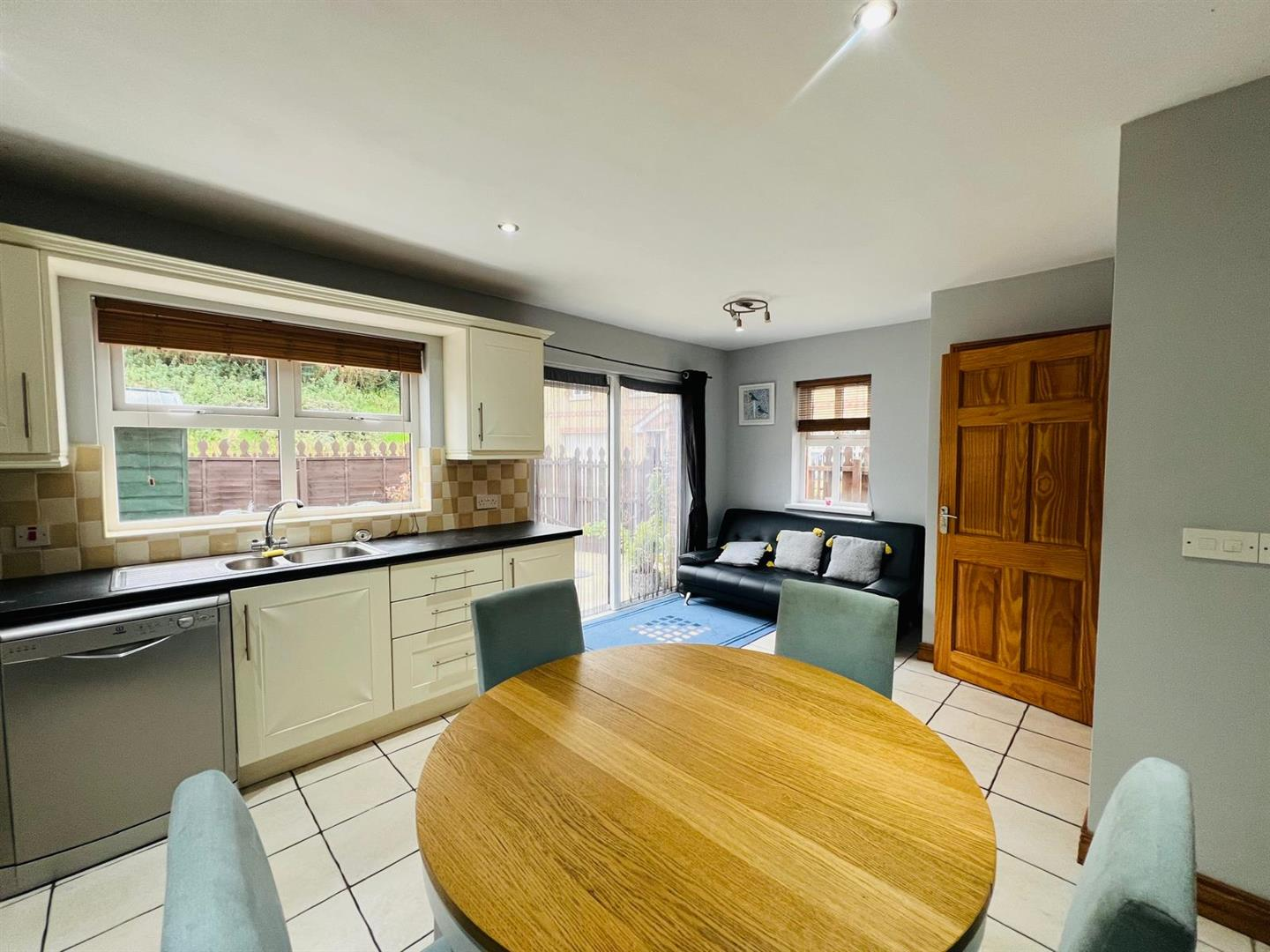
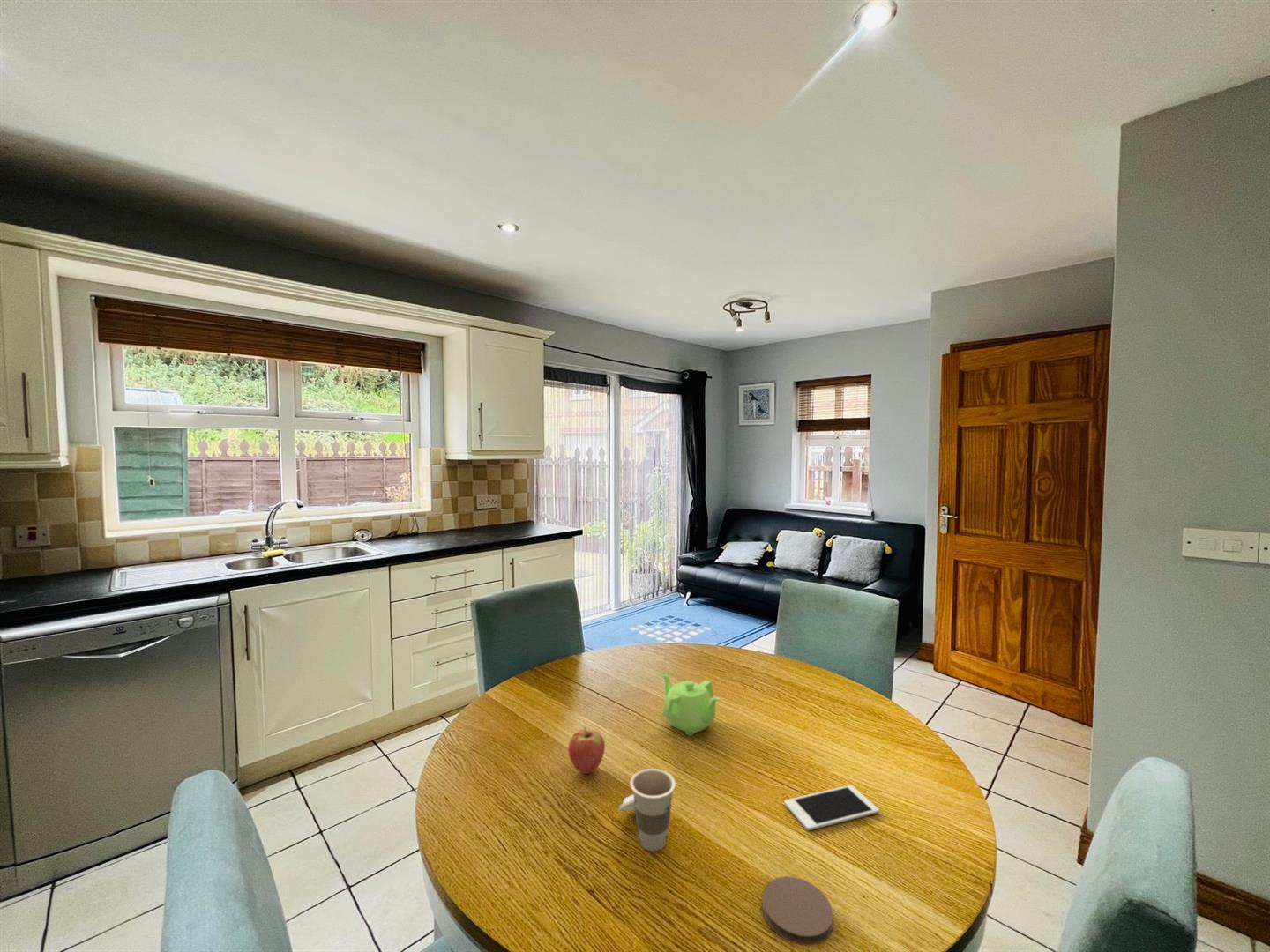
+ cup [618,768,676,852]
+ fruit [567,726,606,775]
+ cell phone [783,785,880,831]
+ teapot [661,671,721,737]
+ coaster [761,875,834,947]
